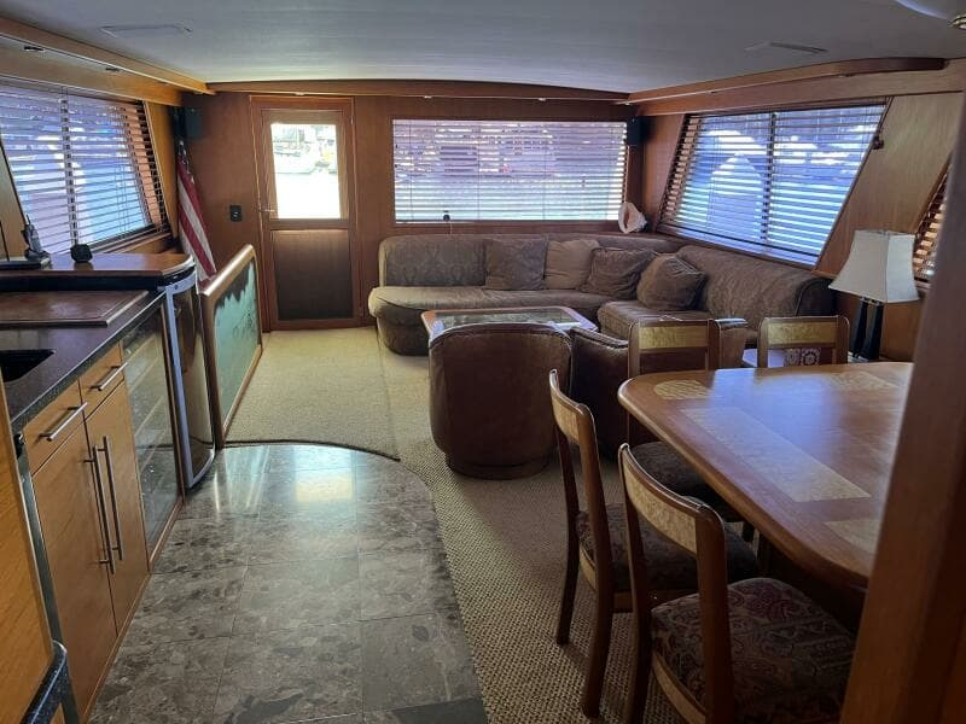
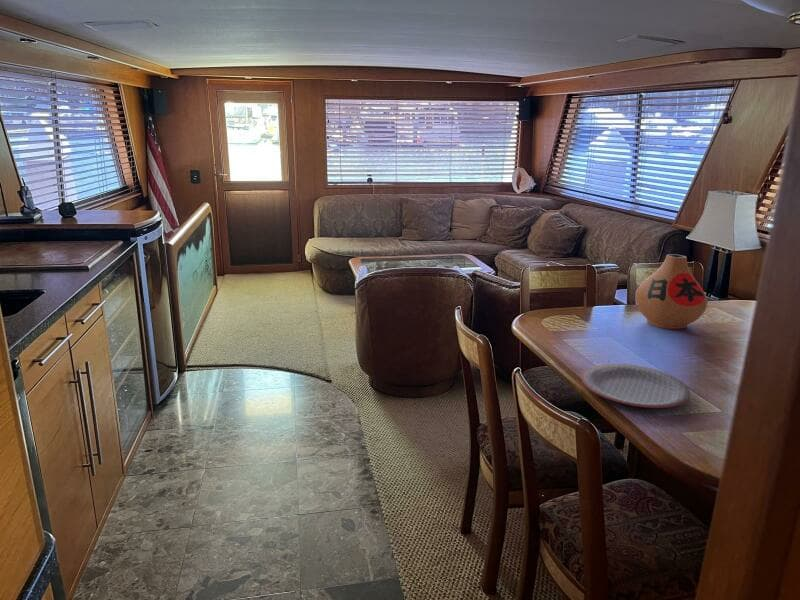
+ plate [581,363,691,409]
+ vase [635,253,709,330]
